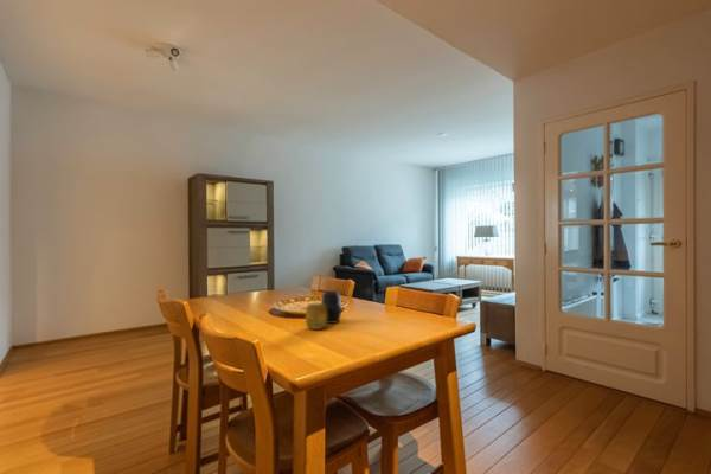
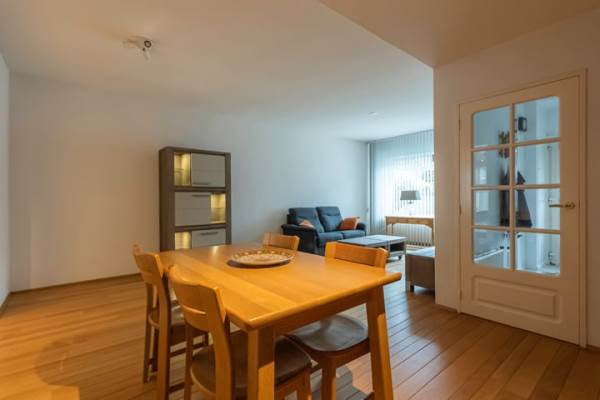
- vase [305,290,342,331]
